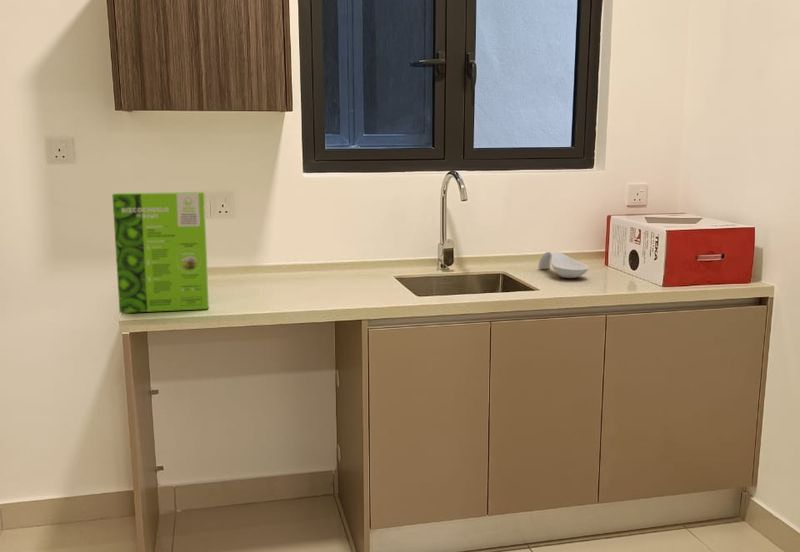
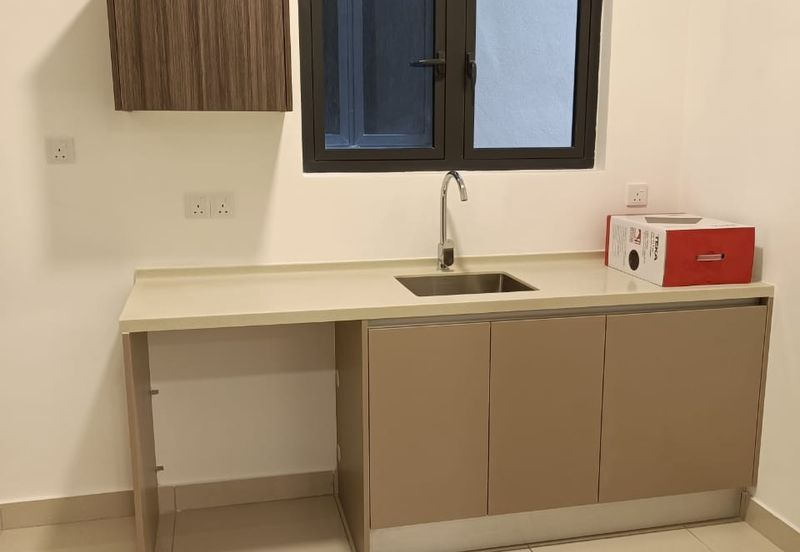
- cake mix box [111,191,210,314]
- spoon rest [537,251,590,279]
